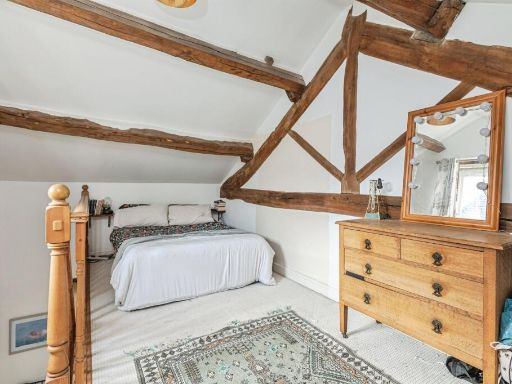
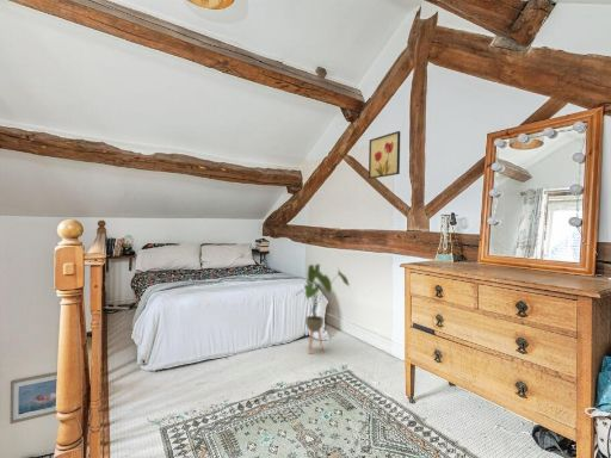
+ wall art [368,130,401,180]
+ house plant [294,262,351,354]
